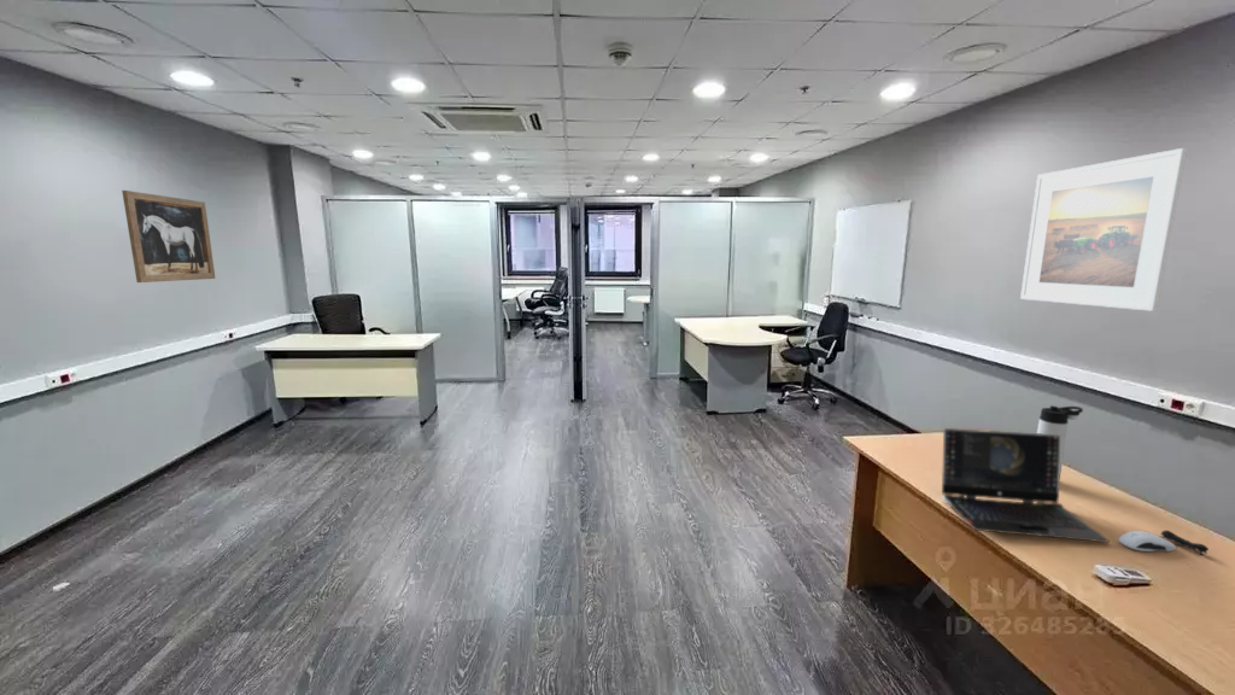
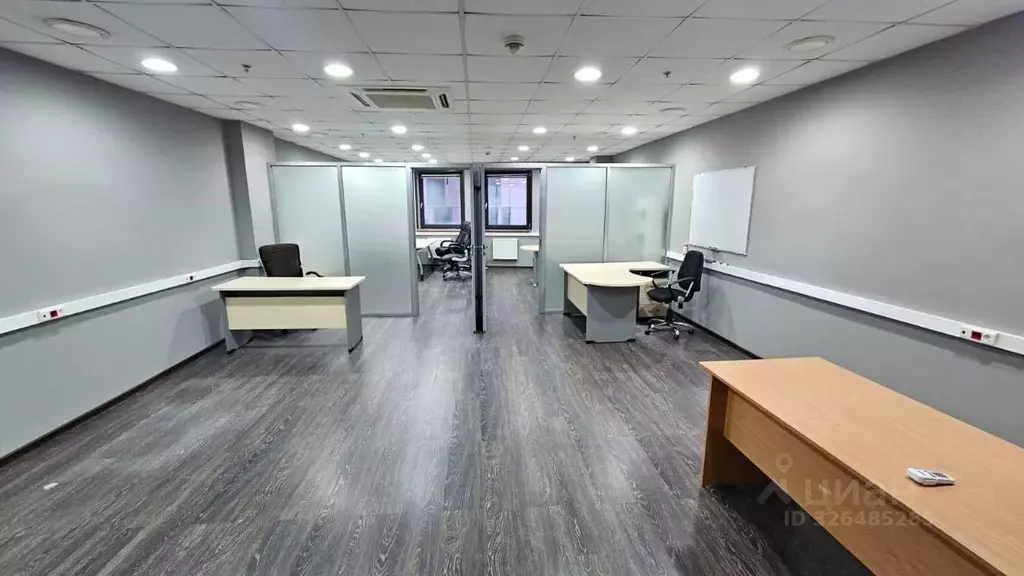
- wall art [121,189,216,284]
- thermos bottle [1036,404,1084,481]
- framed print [1019,147,1188,313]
- laptop computer [941,427,1111,543]
- computer mouse [1117,528,1210,556]
